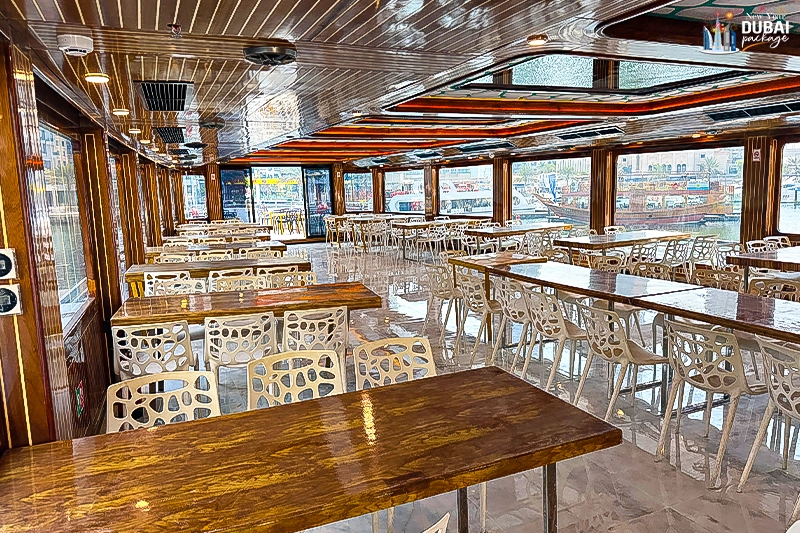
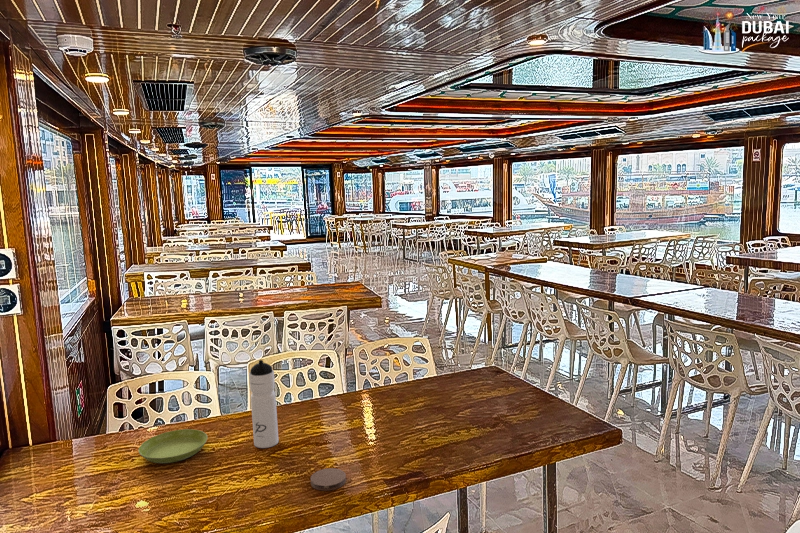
+ saucer [137,428,208,464]
+ water bottle [248,359,280,449]
+ coaster [309,467,347,492]
